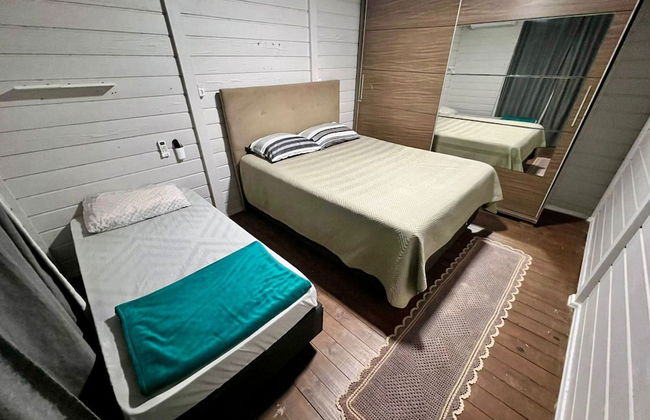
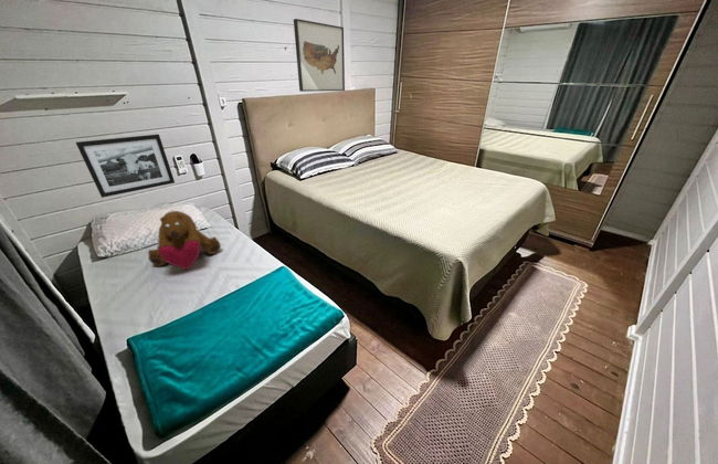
+ picture frame [75,134,176,199]
+ wall art [293,18,346,93]
+ bear [147,210,222,271]
